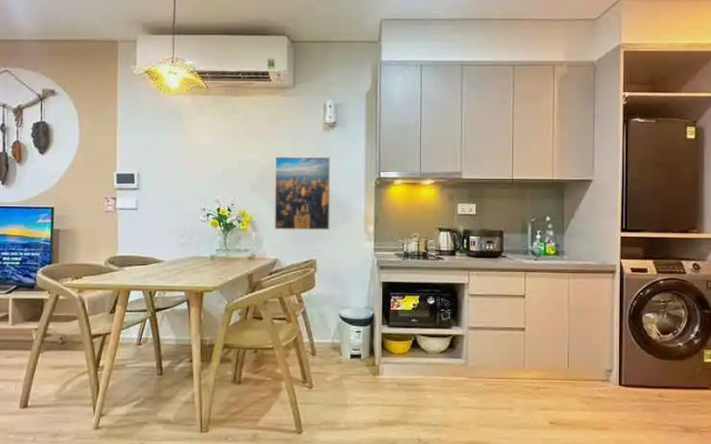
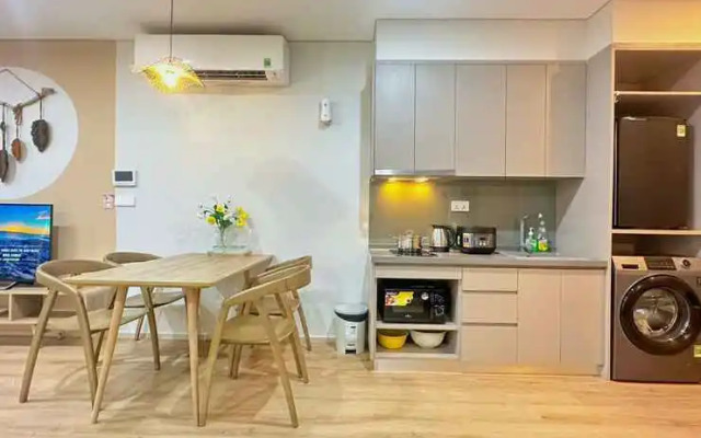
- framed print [273,155,331,231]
